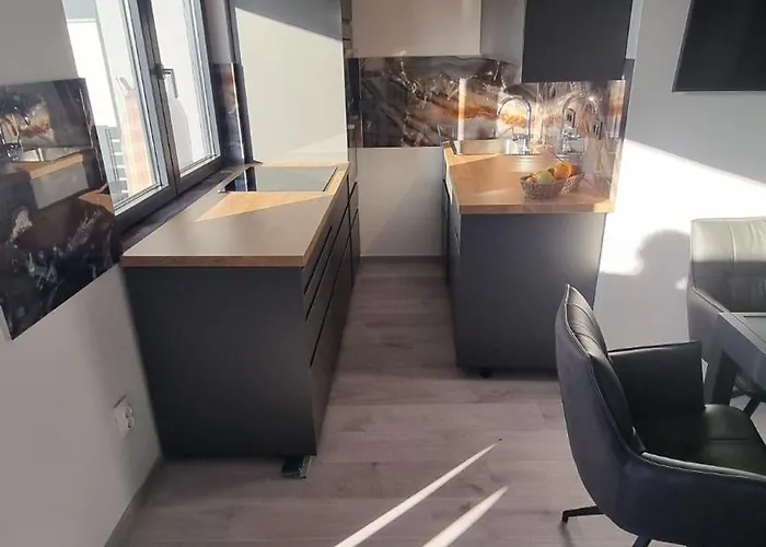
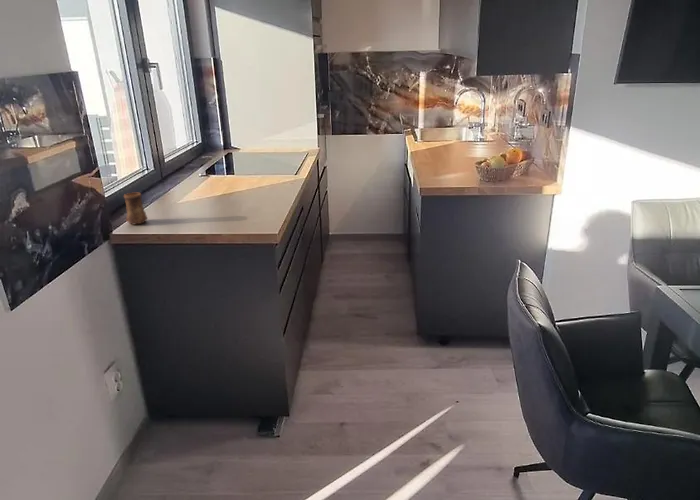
+ cup [123,192,148,226]
